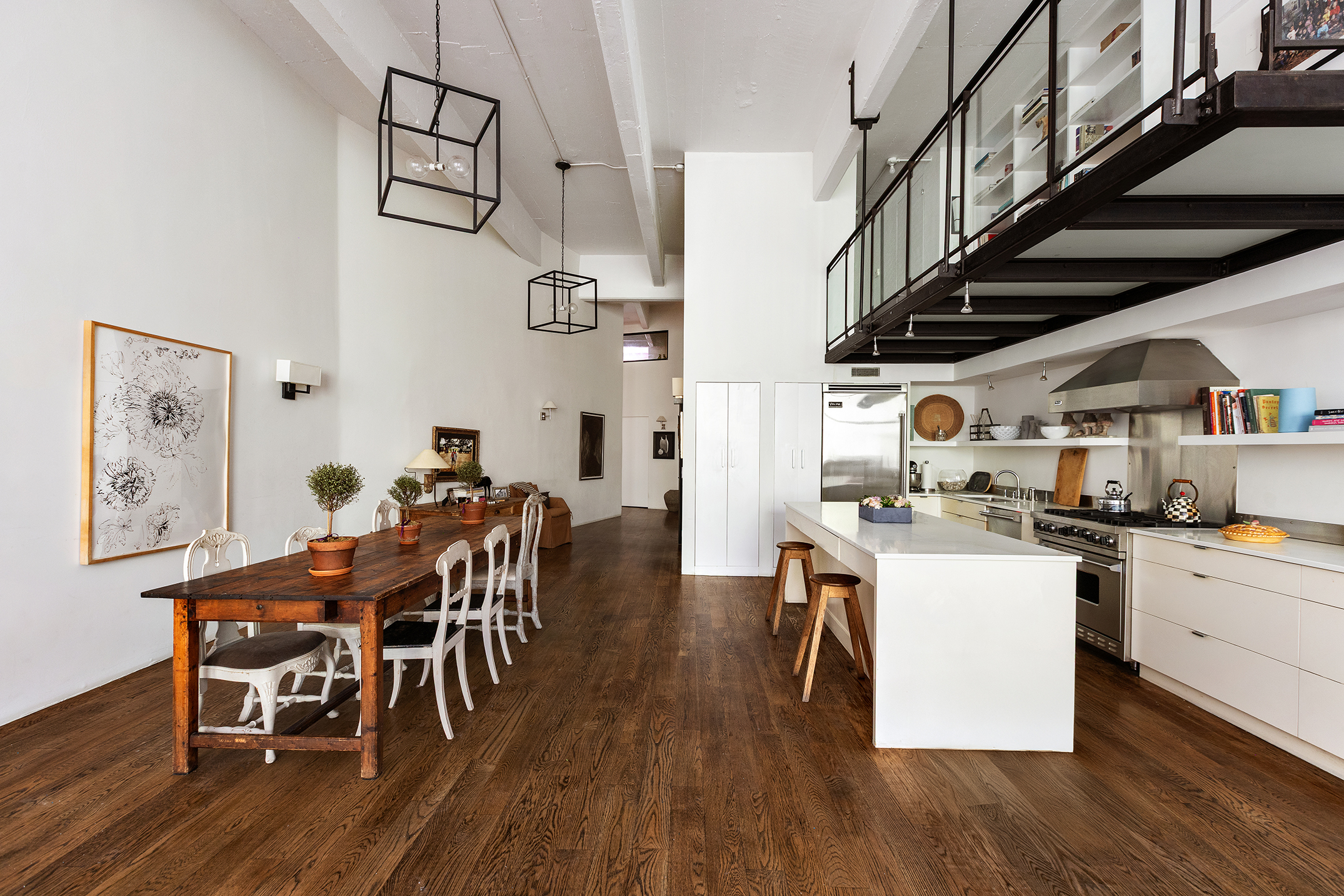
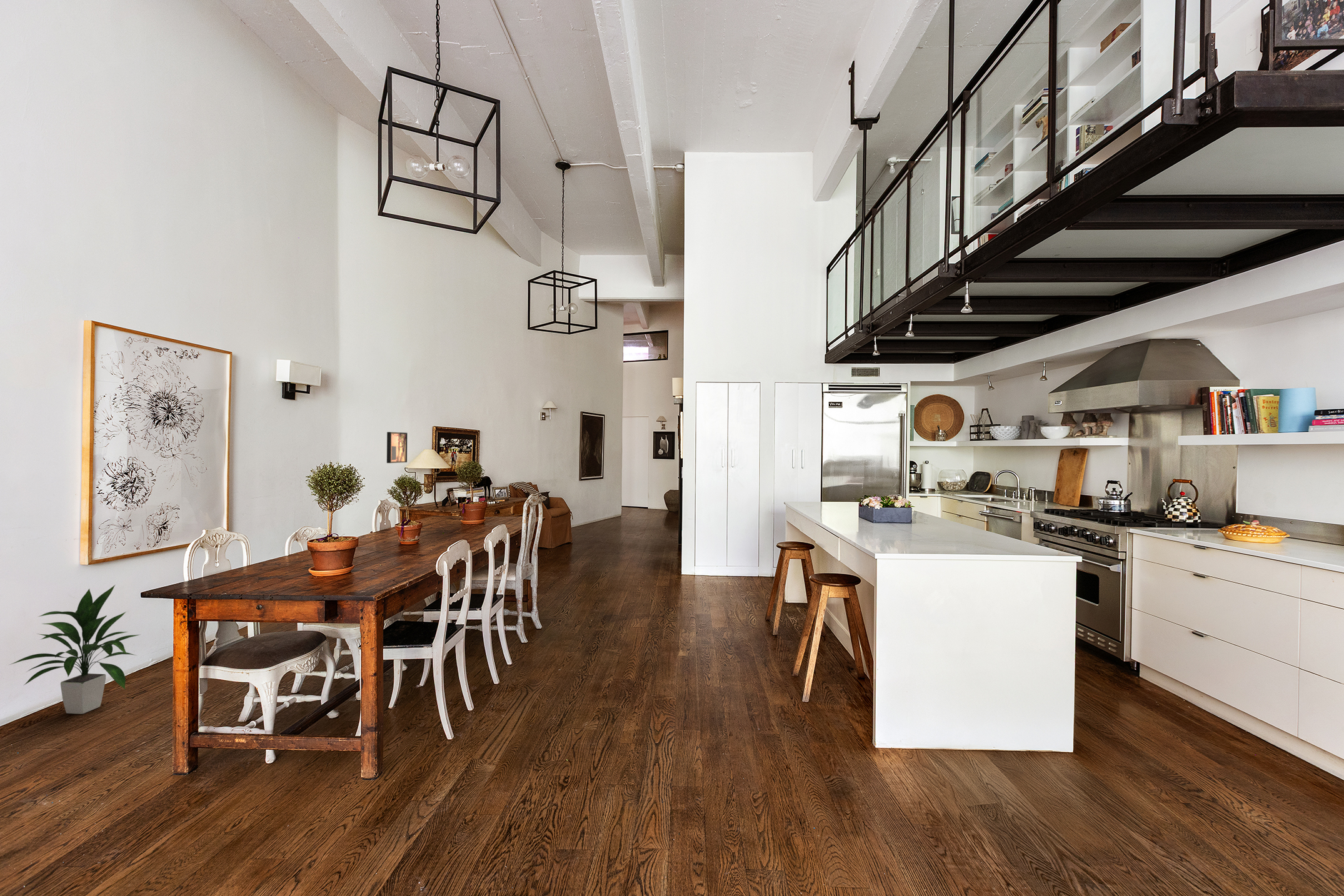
+ indoor plant [9,584,141,715]
+ wall art [386,431,408,464]
